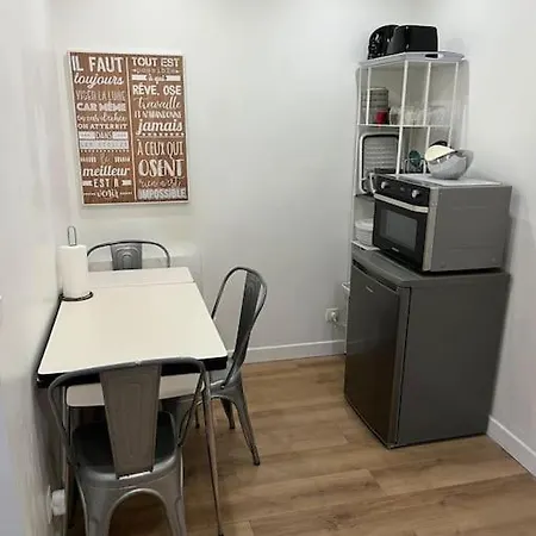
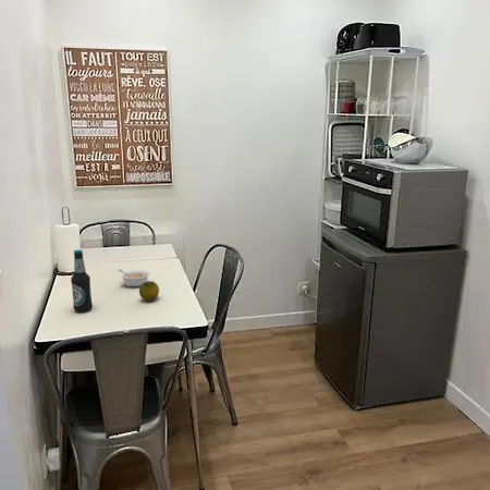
+ bottle [70,248,94,314]
+ legume [118,268,151,289]
+ fruit [138,280,160,302]
